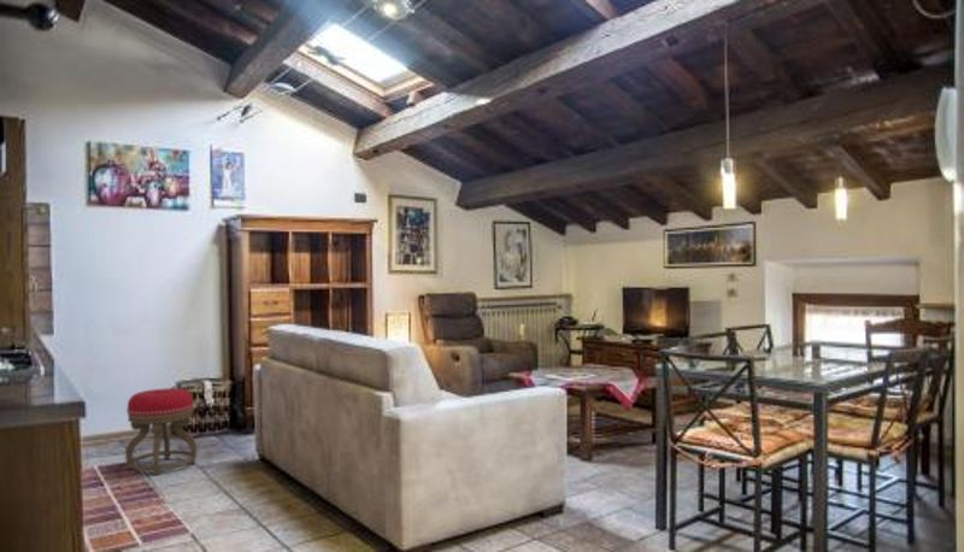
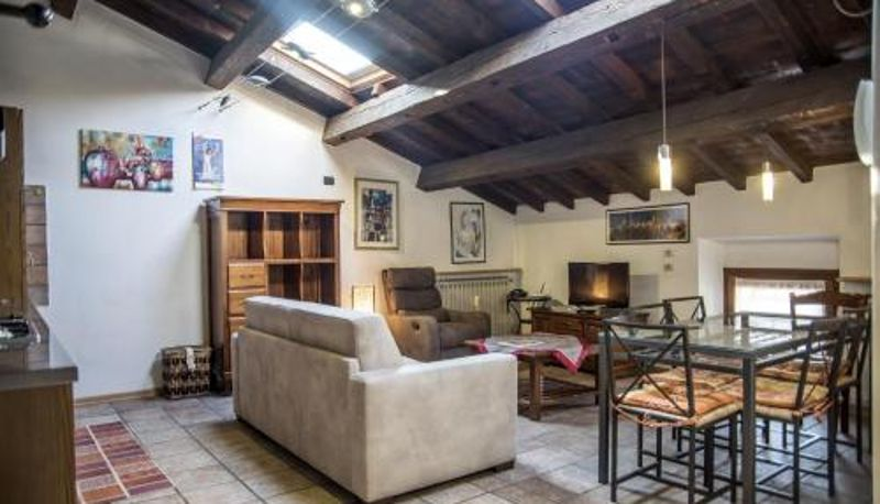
- stool [124,387,198,476]
